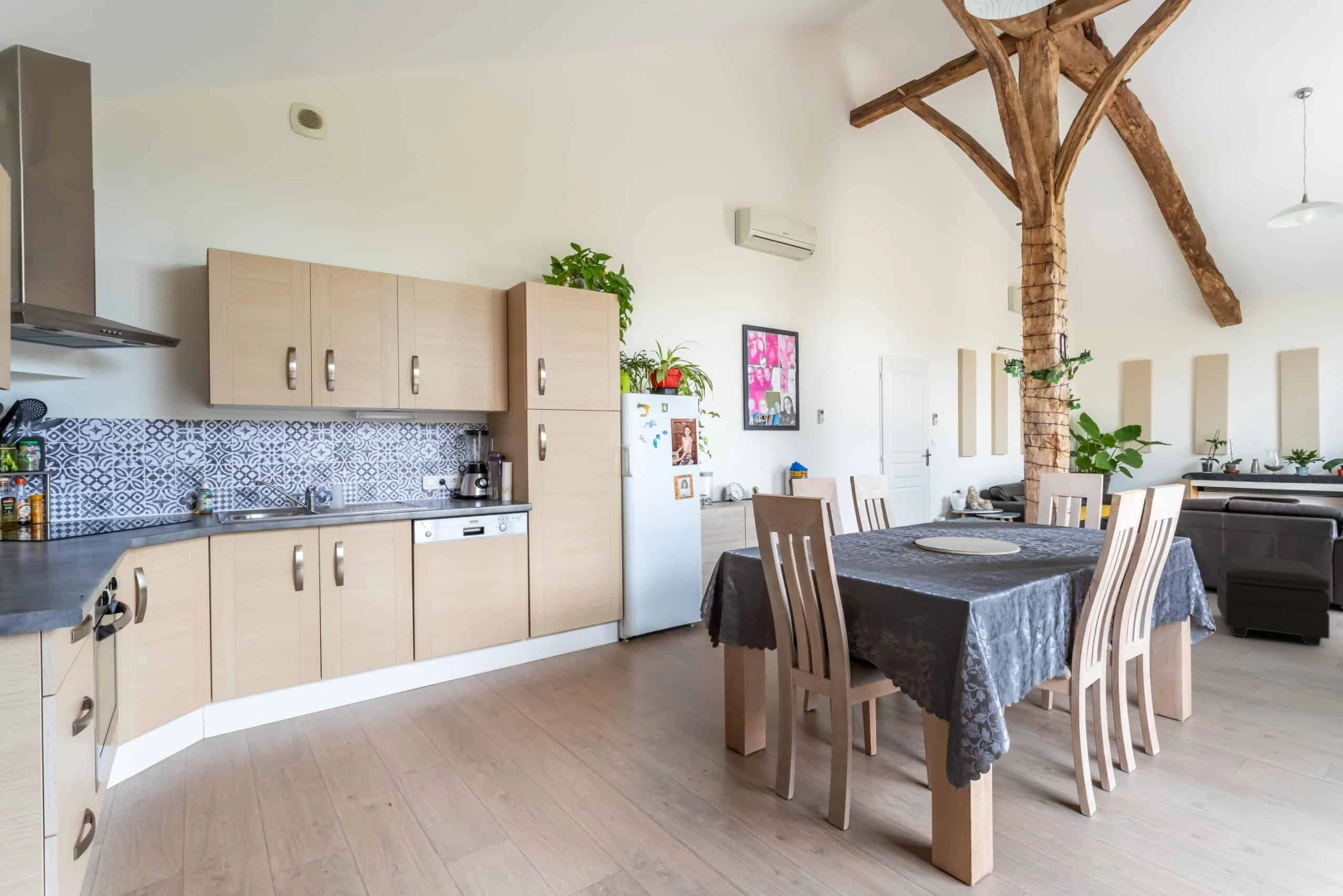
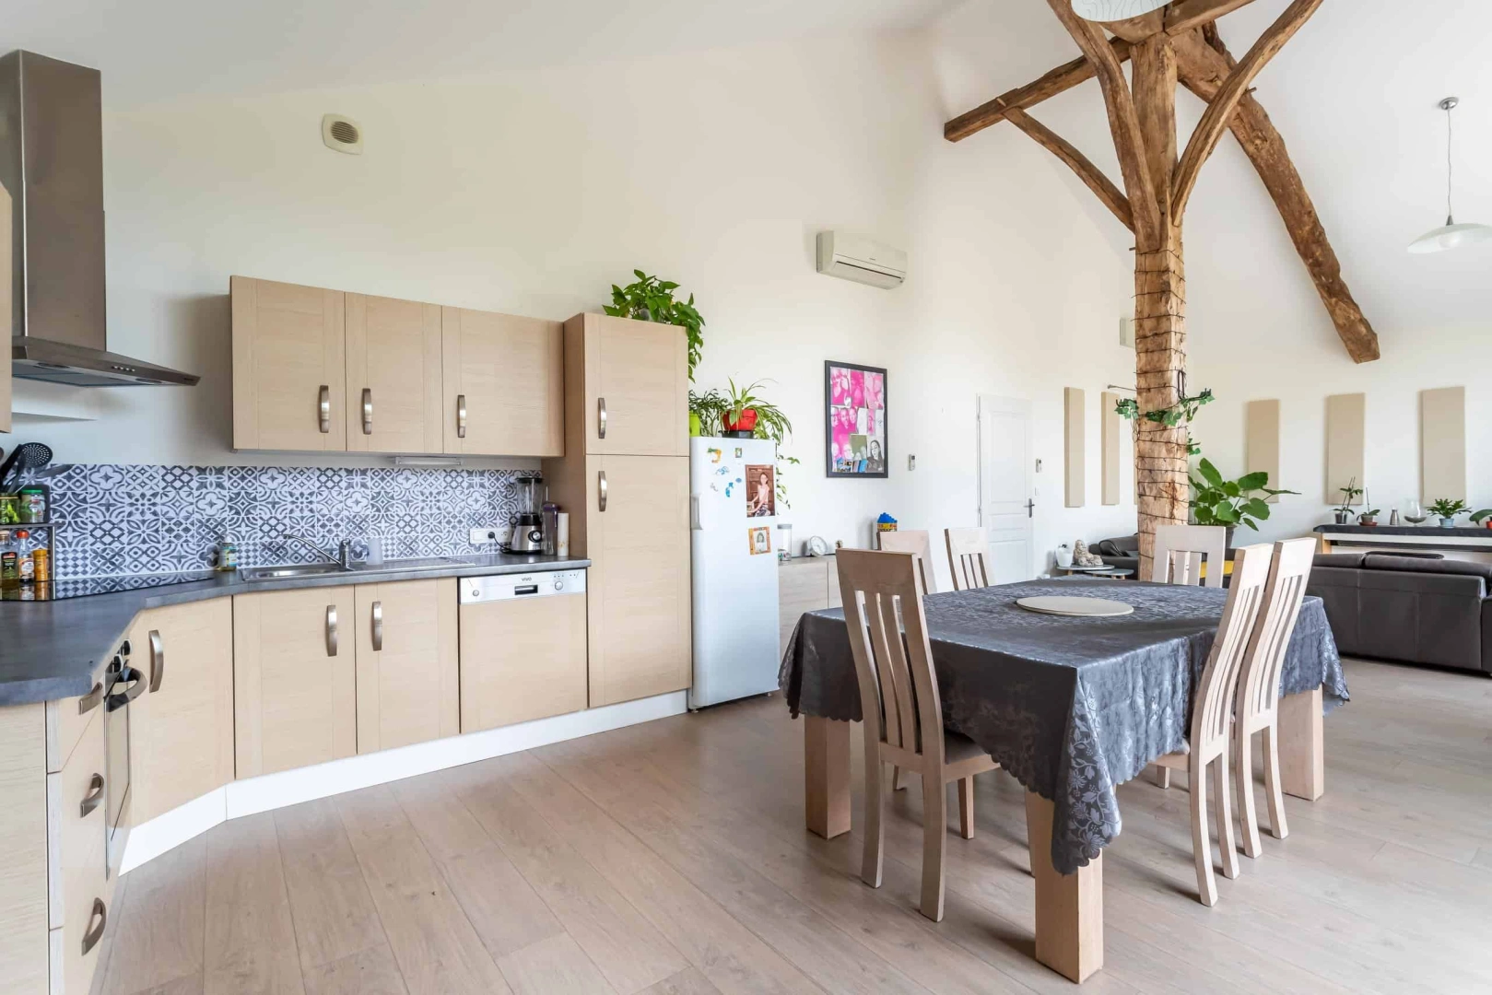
- footstool [1216,555,1331,647]
